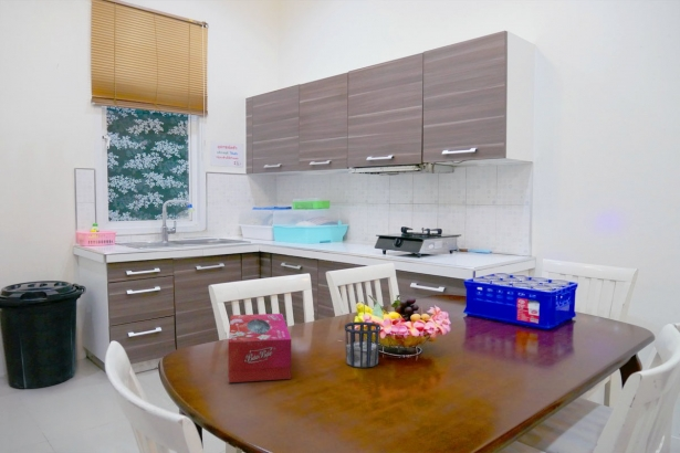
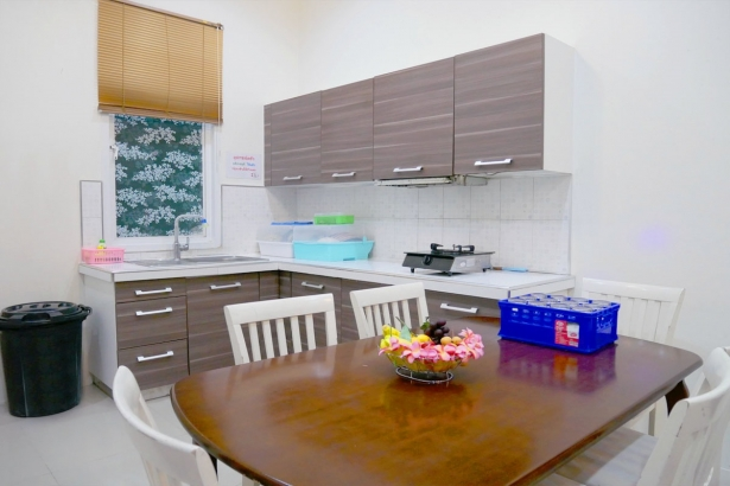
- tissue box [228,313,292,383]
- cup [344,320,381,369]
